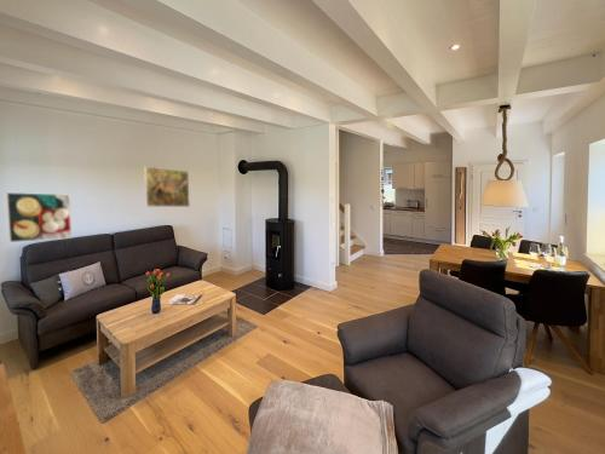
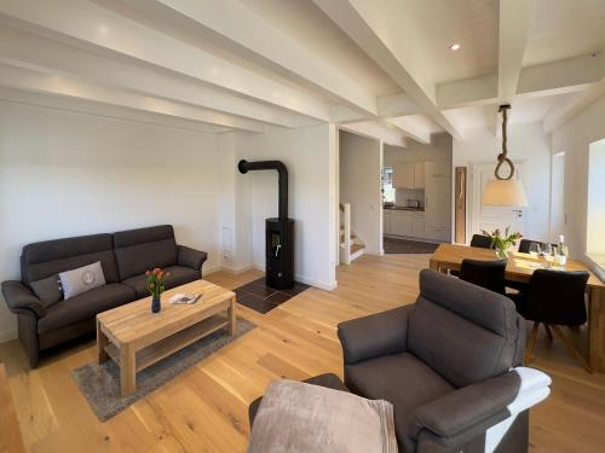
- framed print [143,165,191,208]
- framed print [5,191,73,243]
